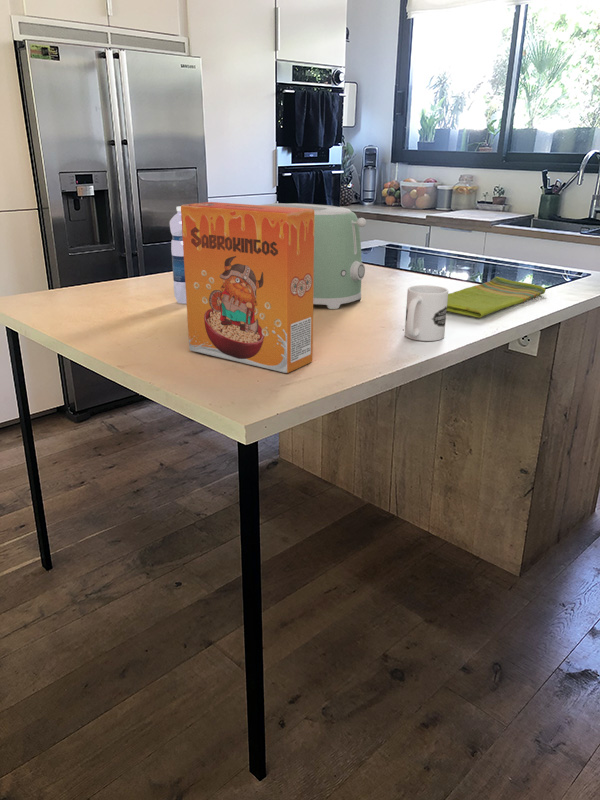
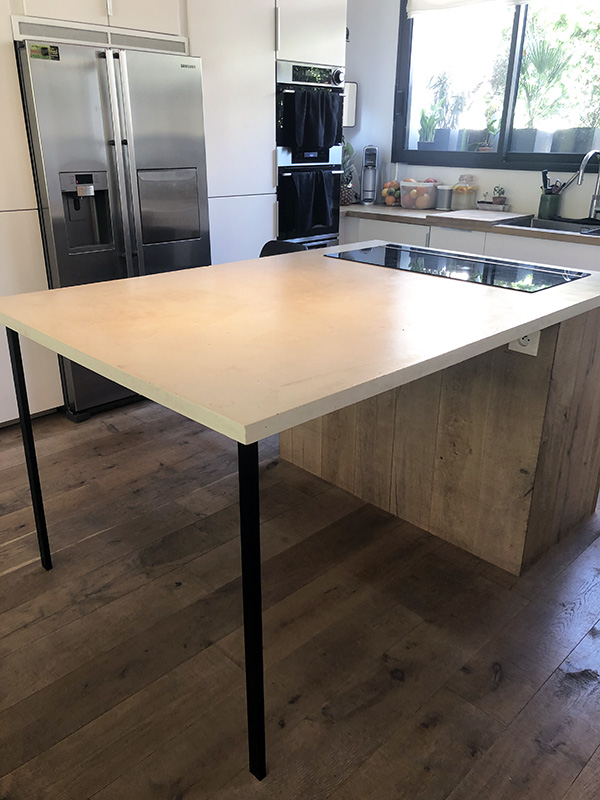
- dish towel [447,276,547,319]
- mug [404,284,449,342]
- toaster [261,202,367,310]
- water bottle [169,206,187,305]
- cereal box [180,201,314,374]
